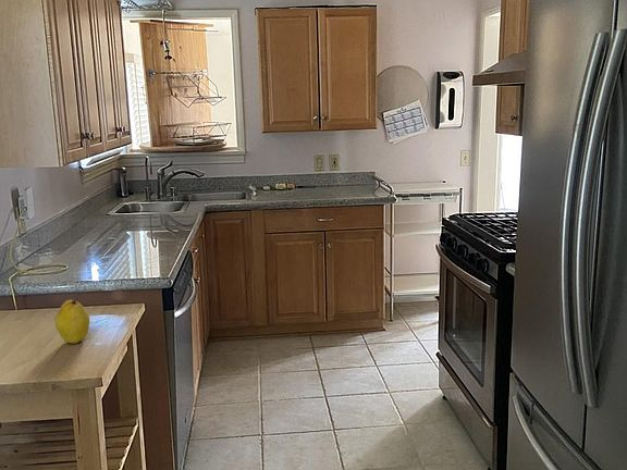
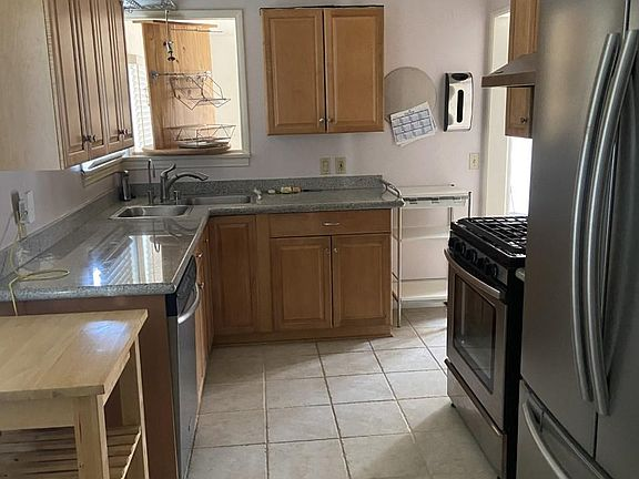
- fruit [53,299,90,345]
